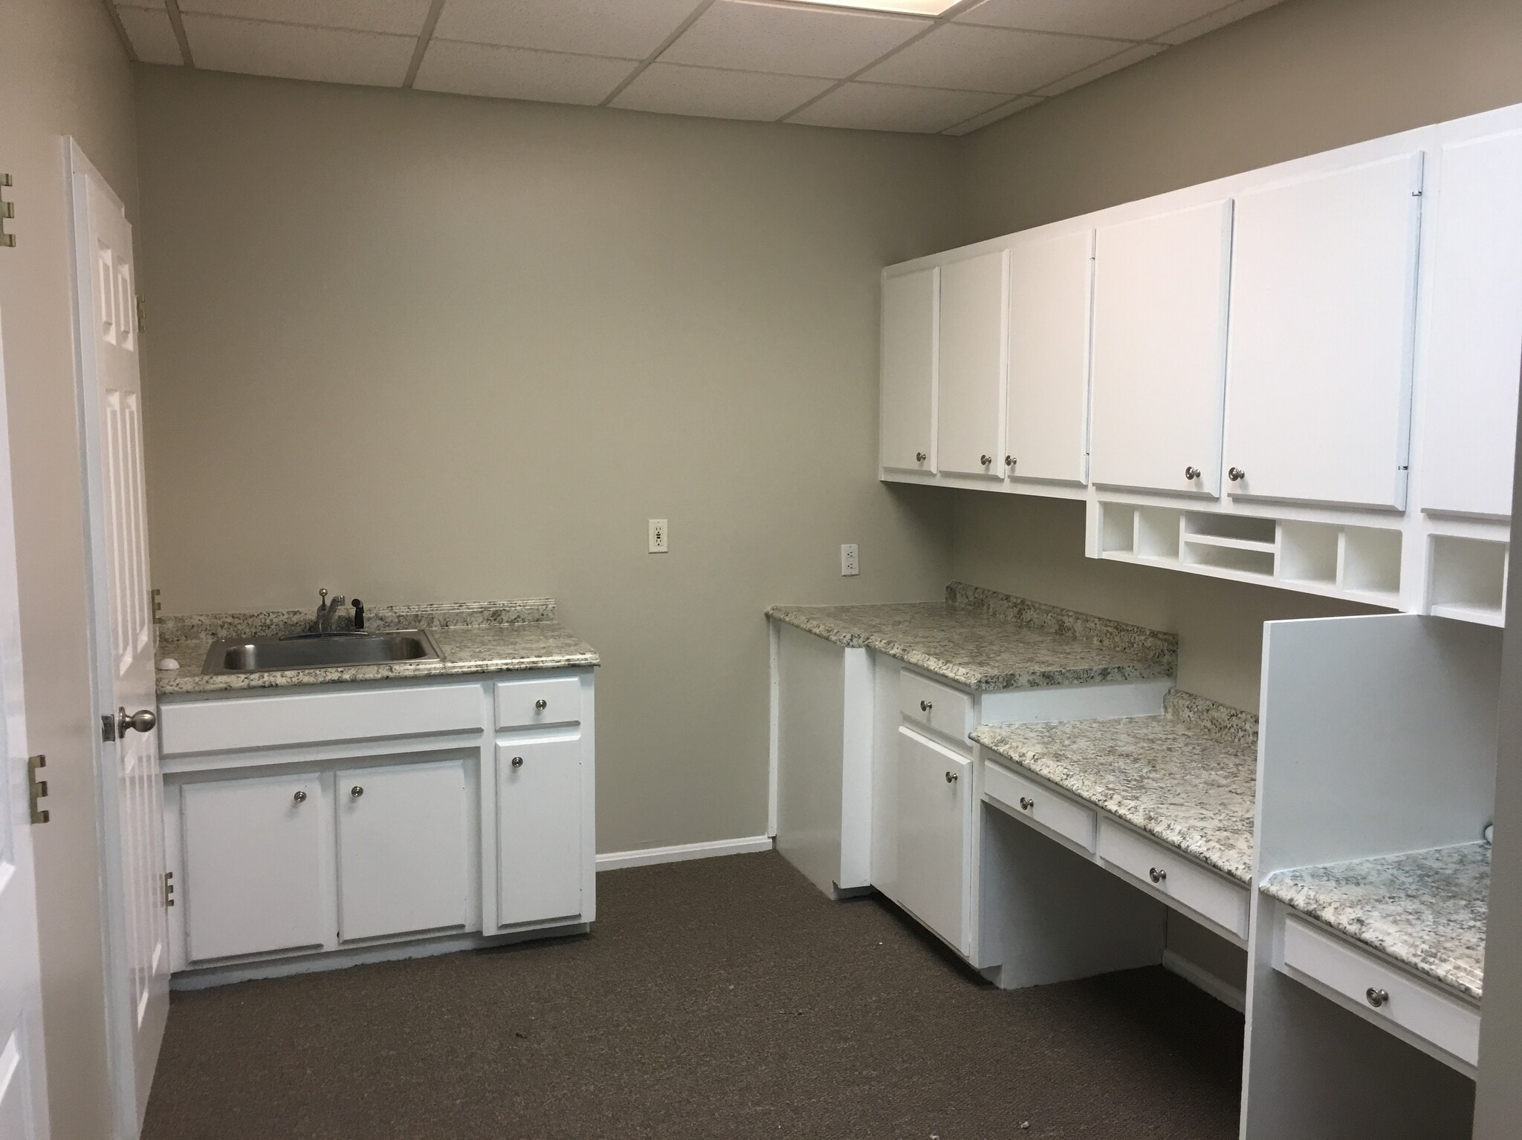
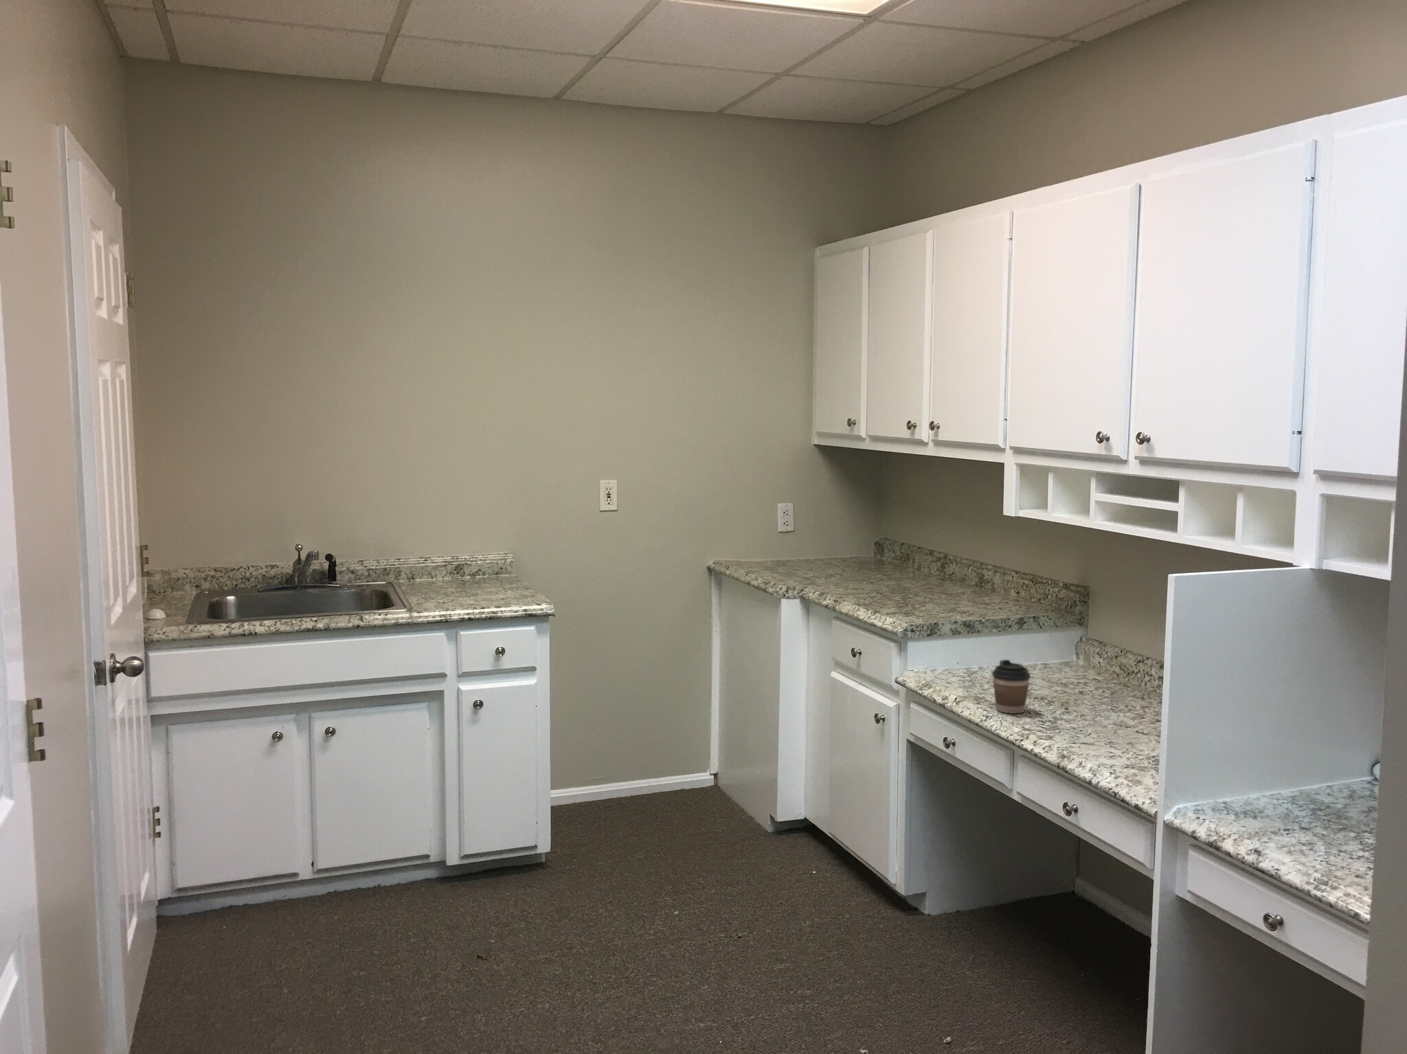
+ coffee cup [992,659,1031,714]
